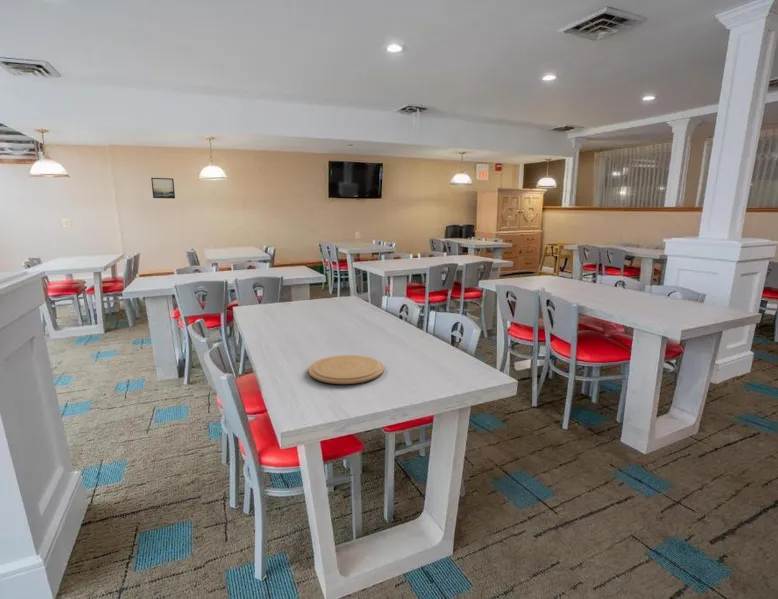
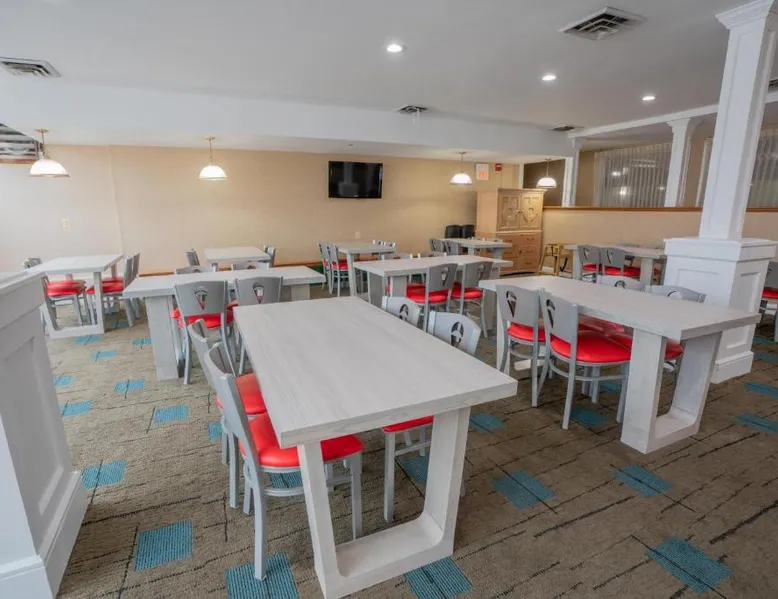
- plate [308,354,385,385]
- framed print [150,177,176,200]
